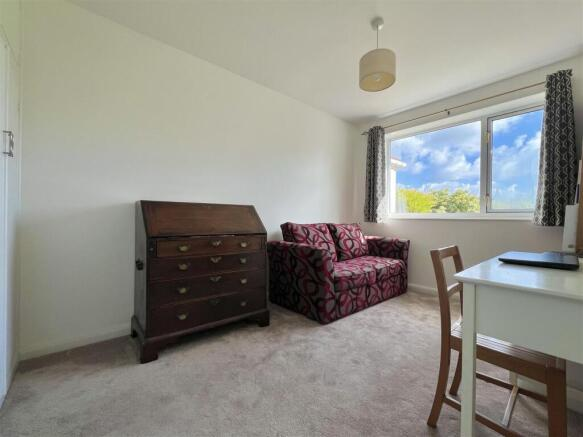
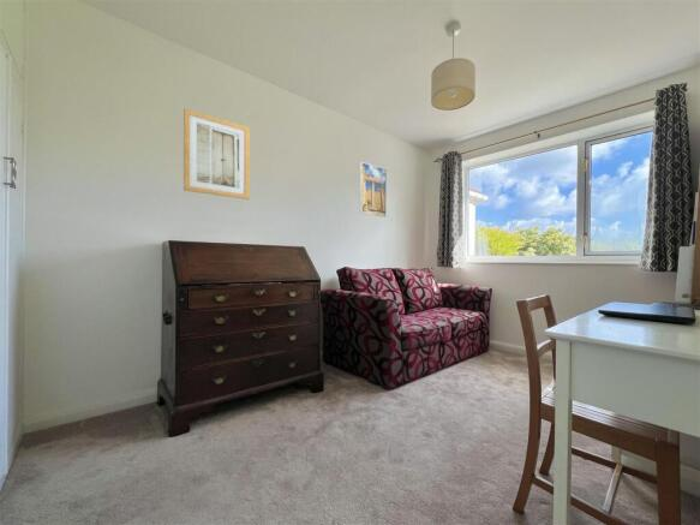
+ wall art [183,107,251,201]
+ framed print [358,161,388,219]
